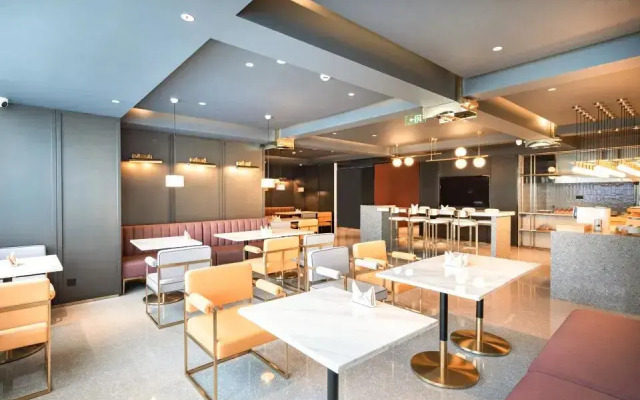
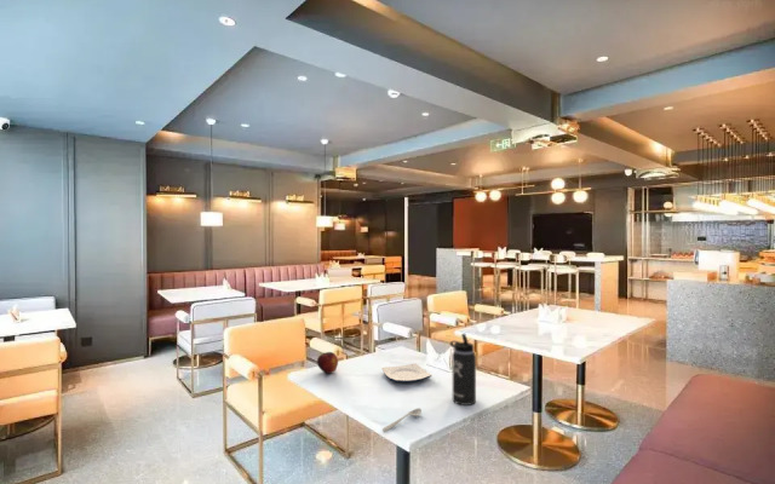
+ spoon [381,408,423,432]
+ plate [381,362,432,384]
+ fruit [316,351,339,375]
+ thermos bottle [449,333,477,407]
